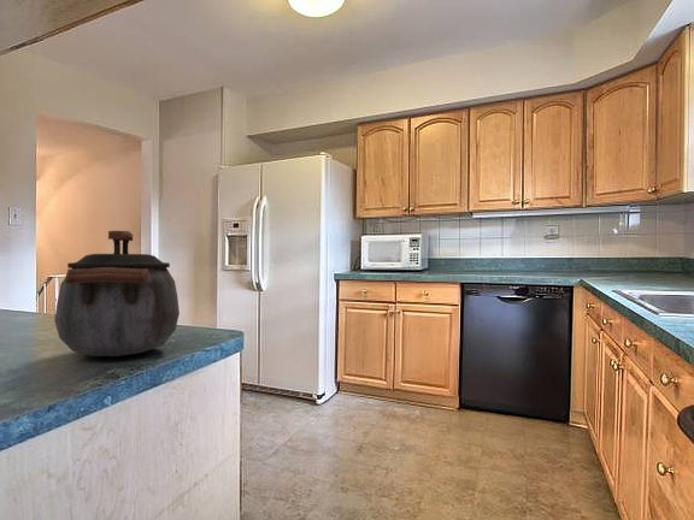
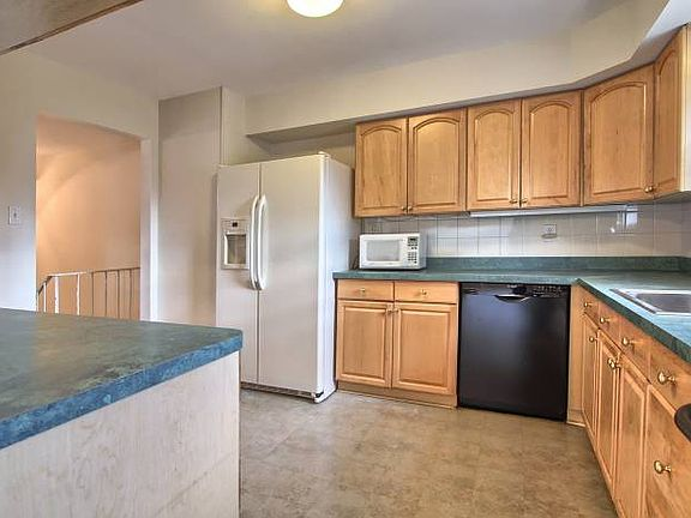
- kettle [53,230,181,358]
